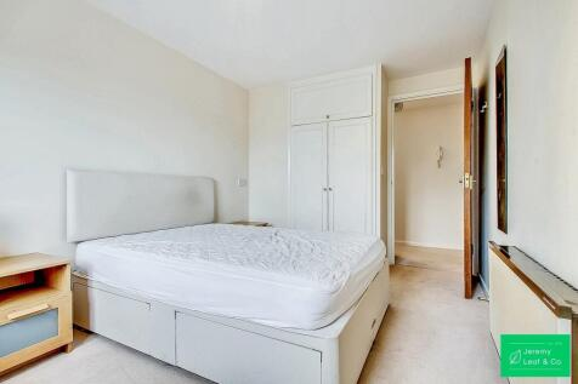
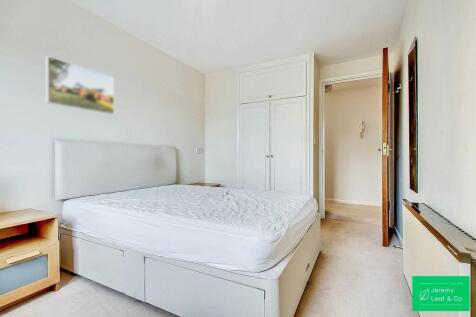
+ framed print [45,55,115,115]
